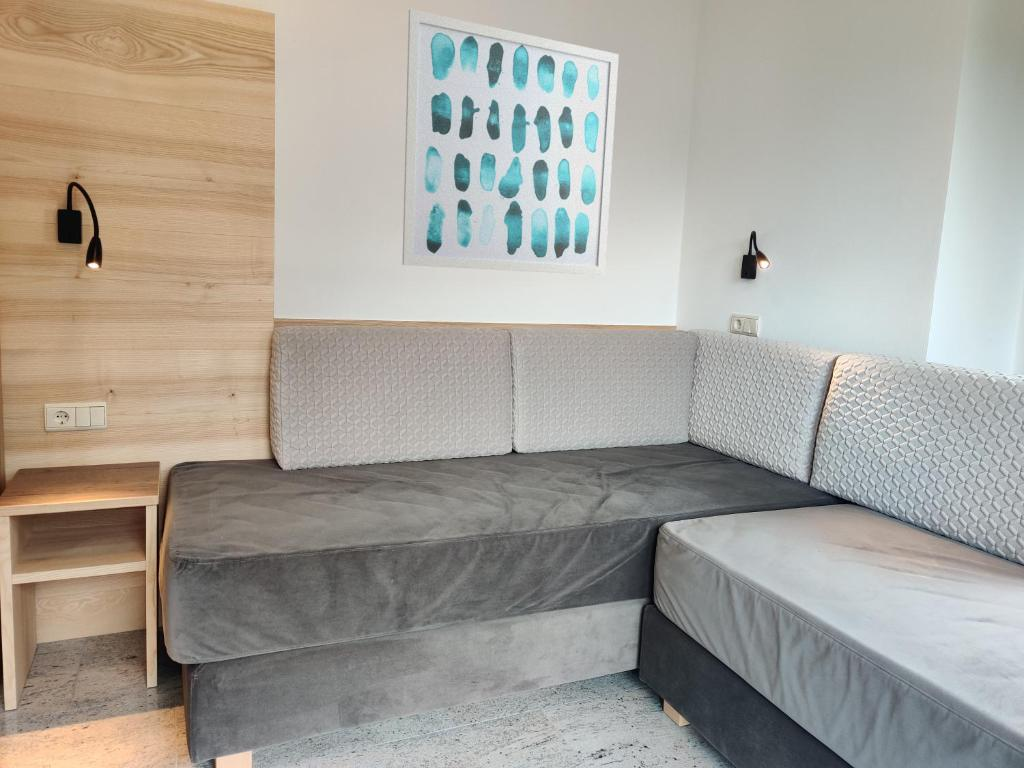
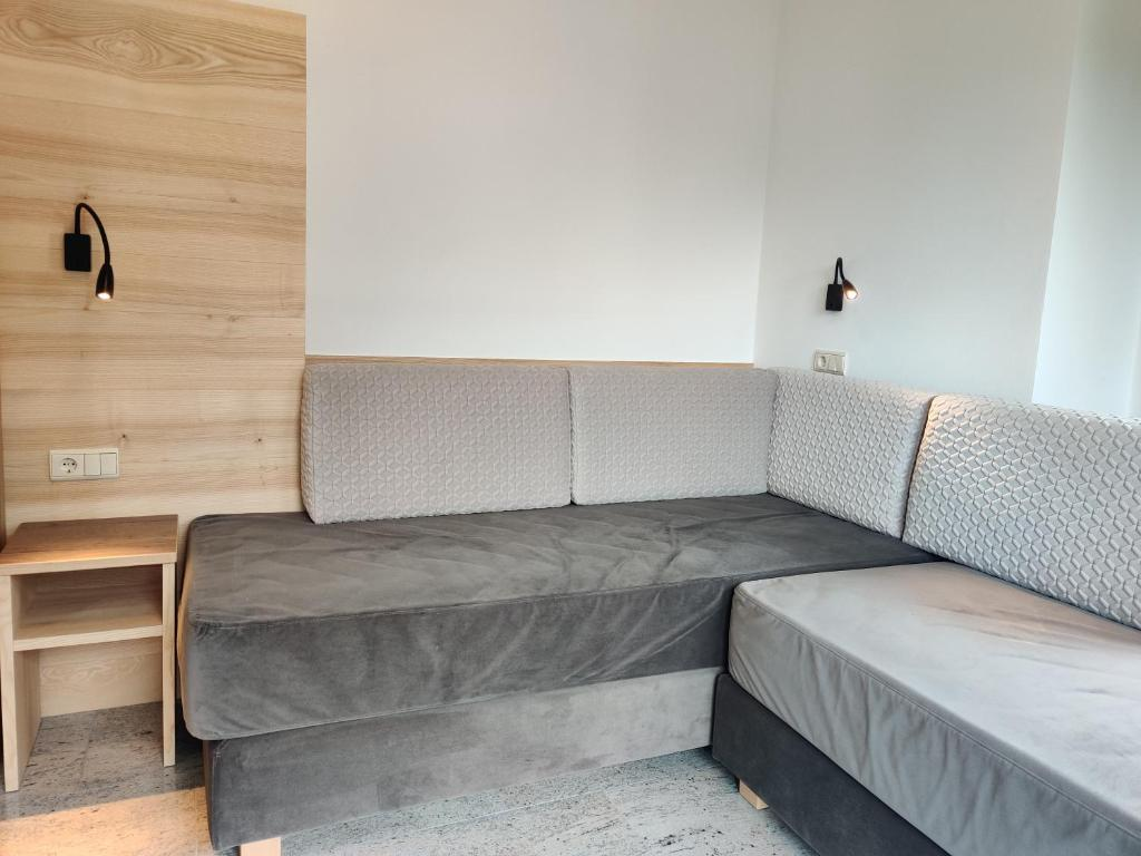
- wall art [401,8,620,276]
